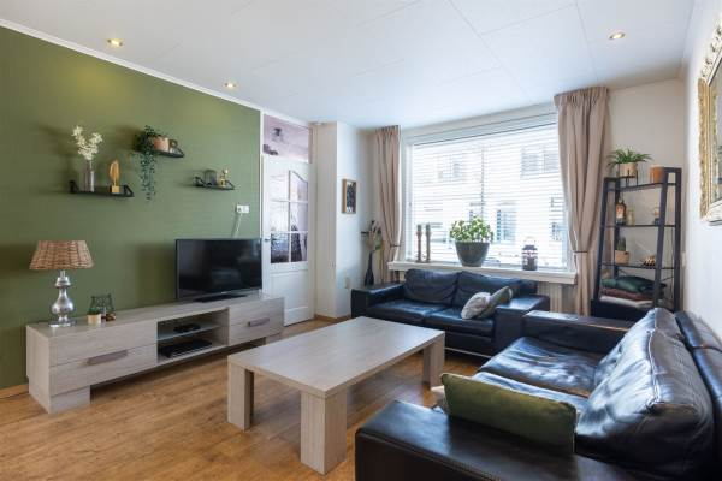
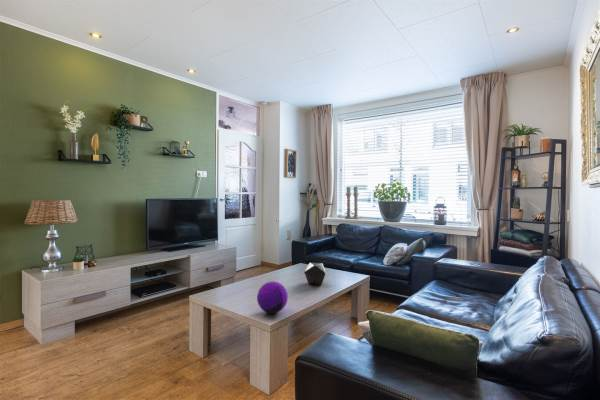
+ decorative orb [256,280,289,314]
+ decorative tray [303,262,327,286]
